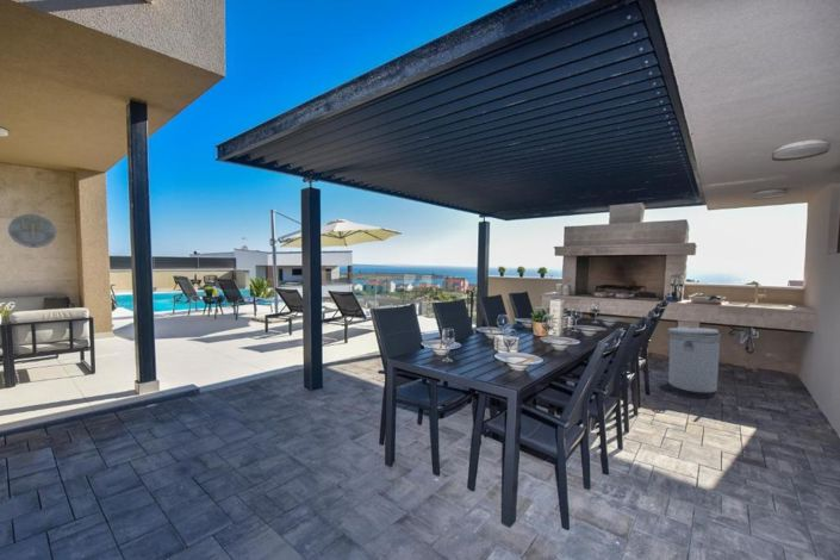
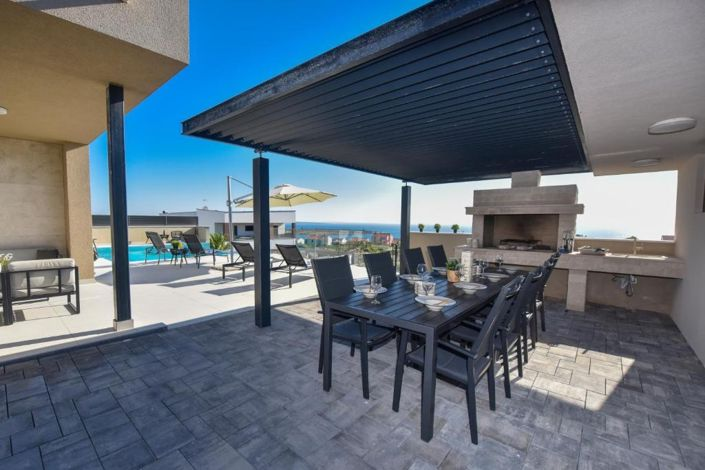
- wall decoration [7,213,57,249]
- can [666,326,722,393]
